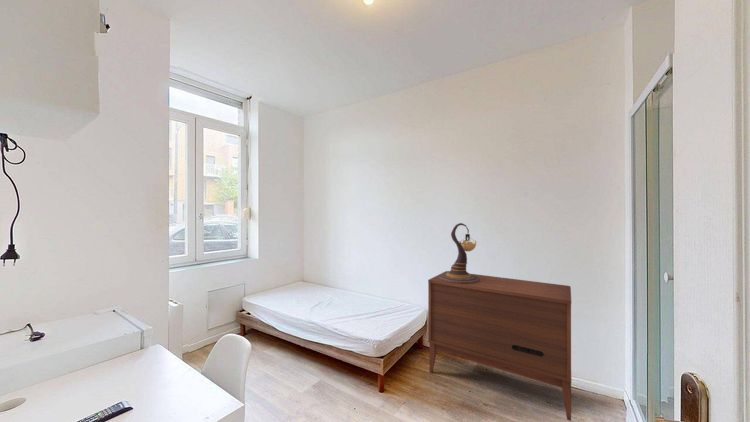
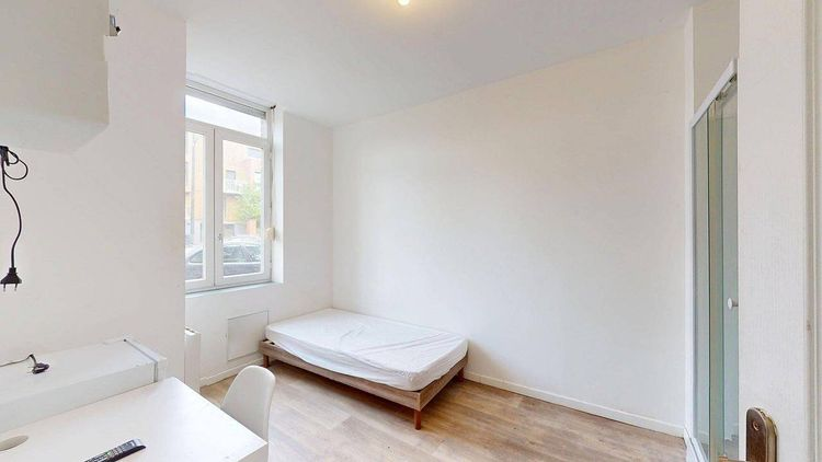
- candle holder [438,222,480,284]
- dresser [427,270,572,422]
